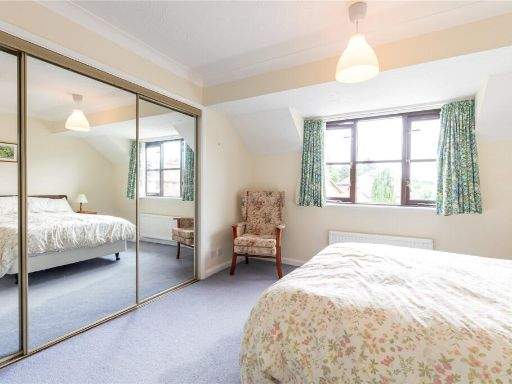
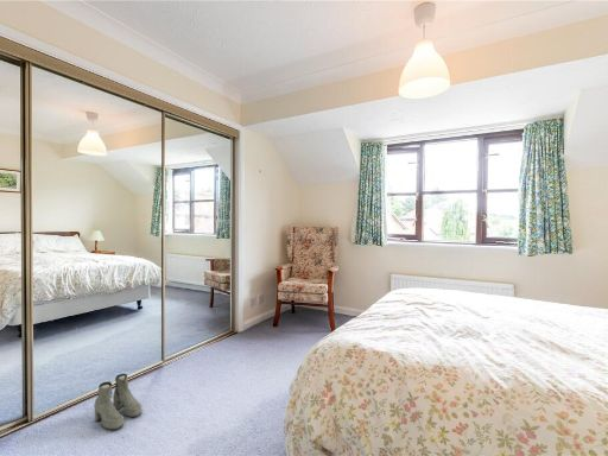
+ boots [93,373,142,431]
